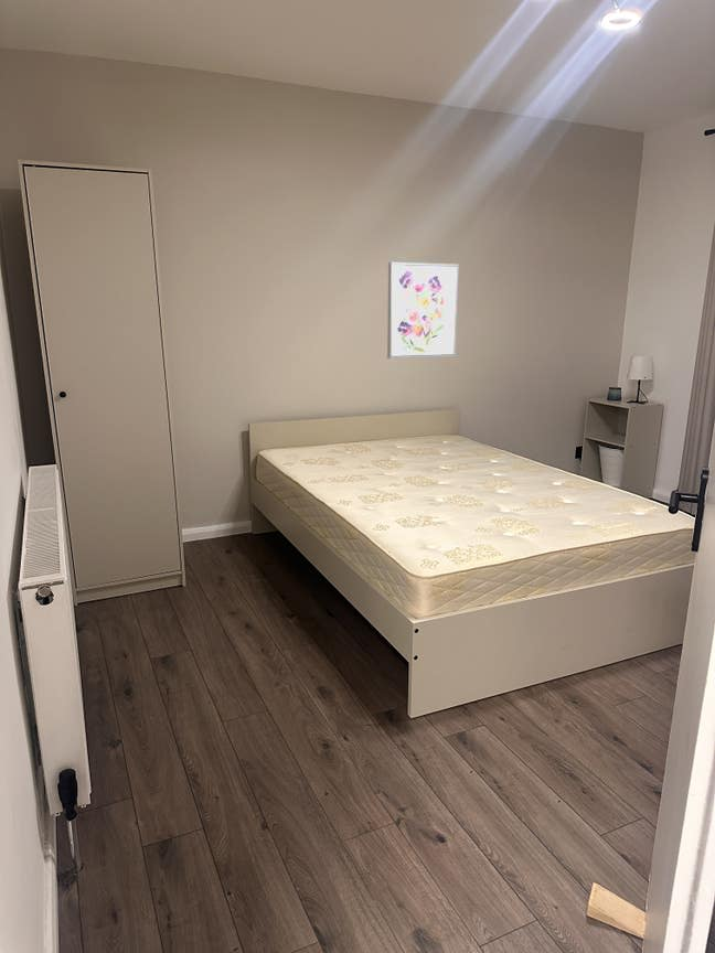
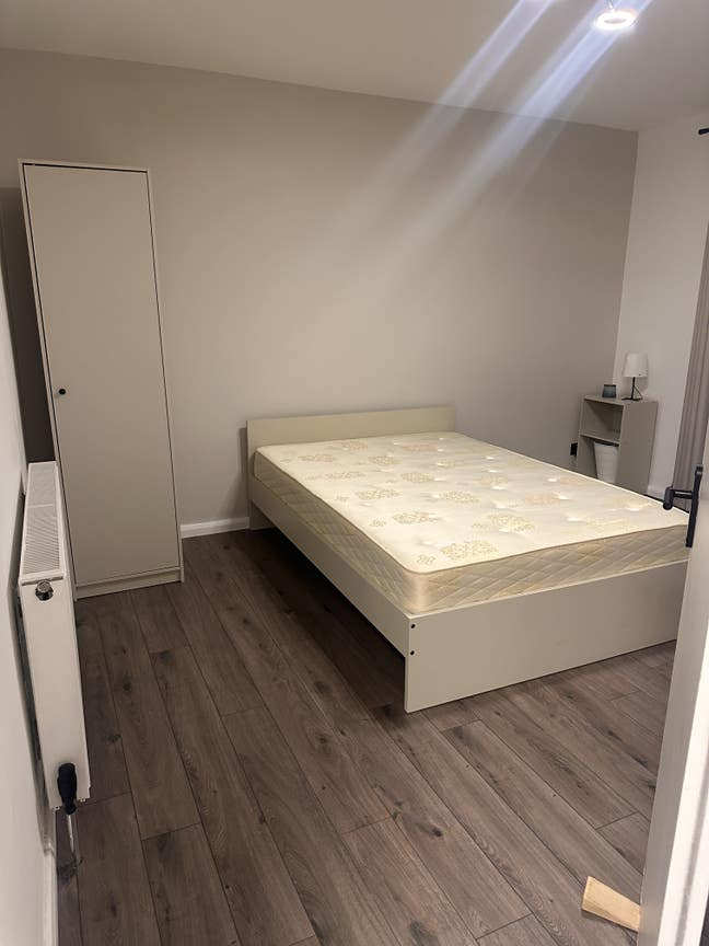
- wall art [386,261,459,360]
